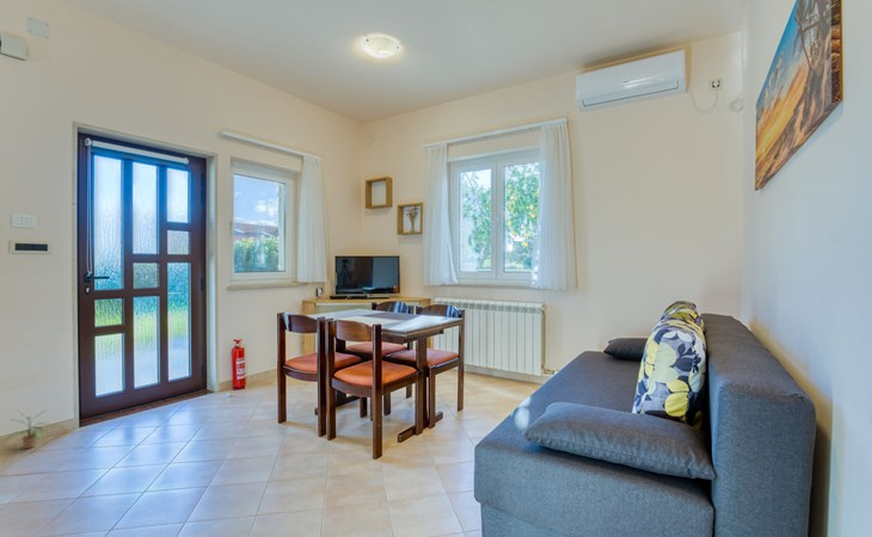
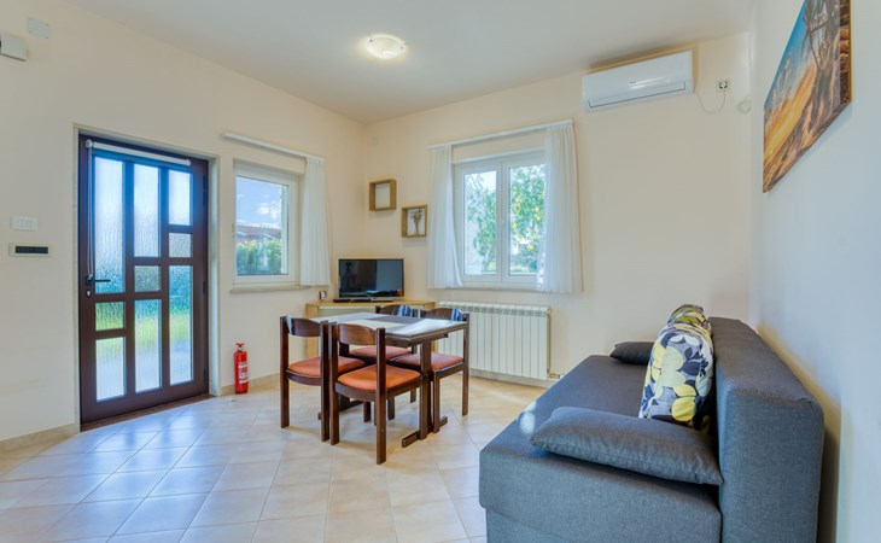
- potted plant [4,408,53,450]
